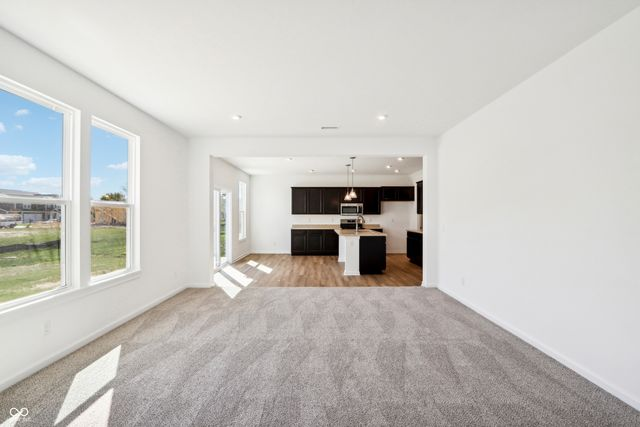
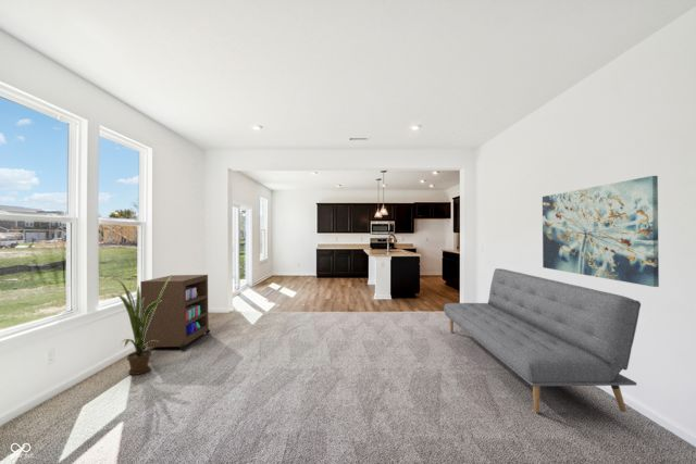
+ storage cabinet [139,274,211,350]
+ wall art [542,175,660,288]
+ house plant [112,276,172,376]
+ sofa [443,267,642,414]
